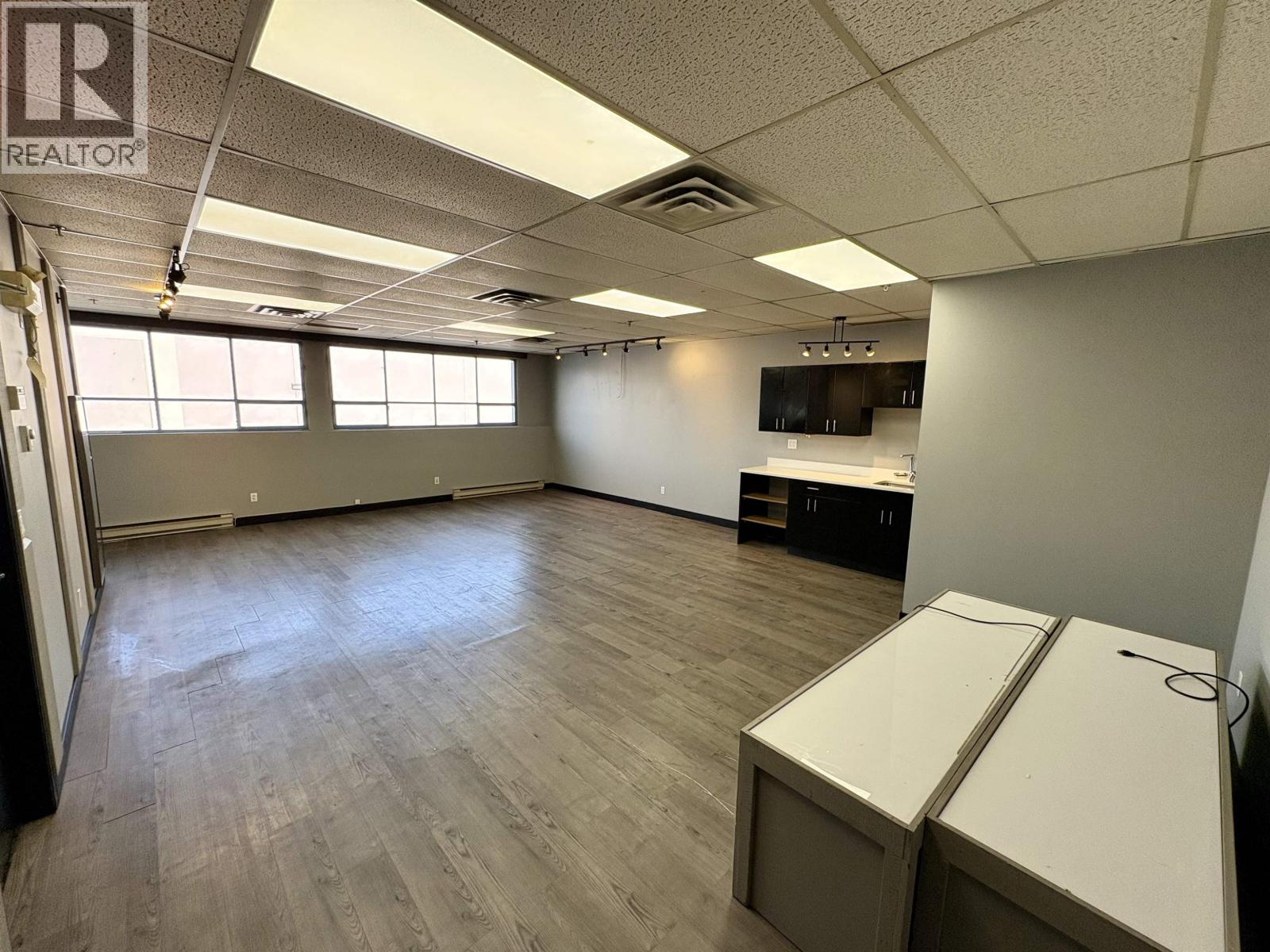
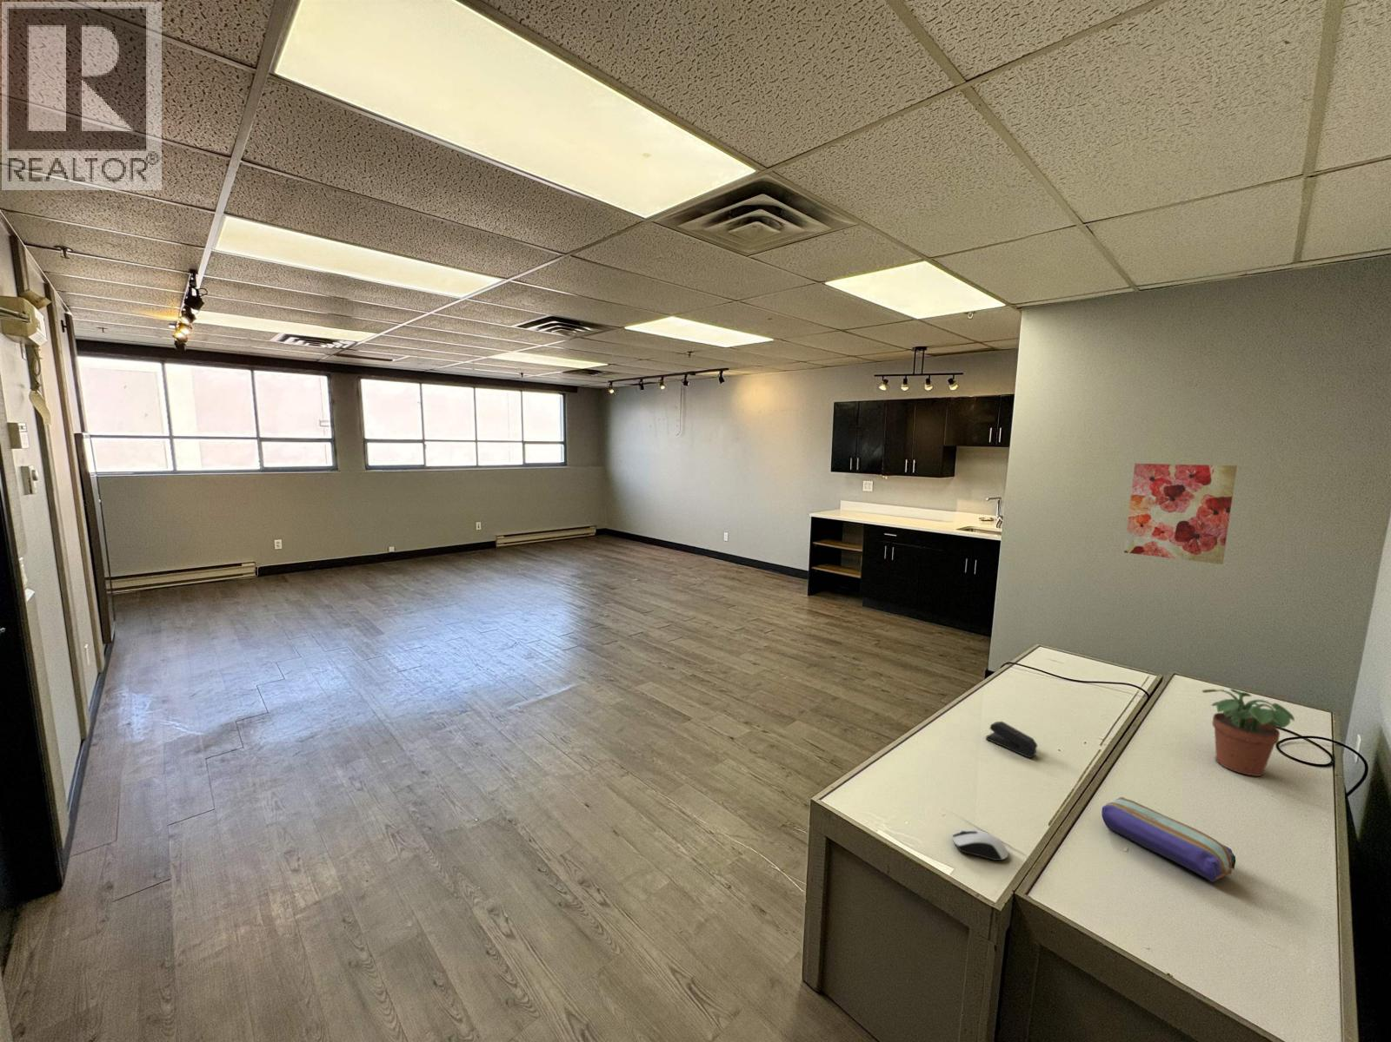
+ pencil case [1101,796,1237,883]
+ potted plant [1200,687,1296,777]
+ computer mouse [951,829,1010,861]
+ stapler [985,720,1039,759]
+ wall art [1124,463,1238,565]
